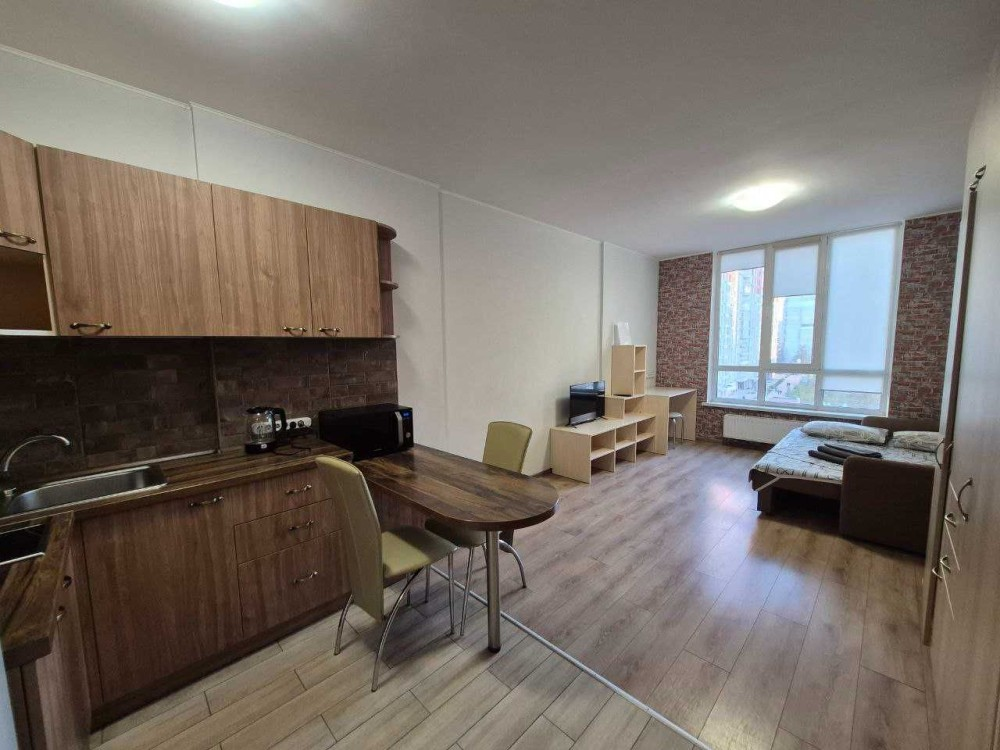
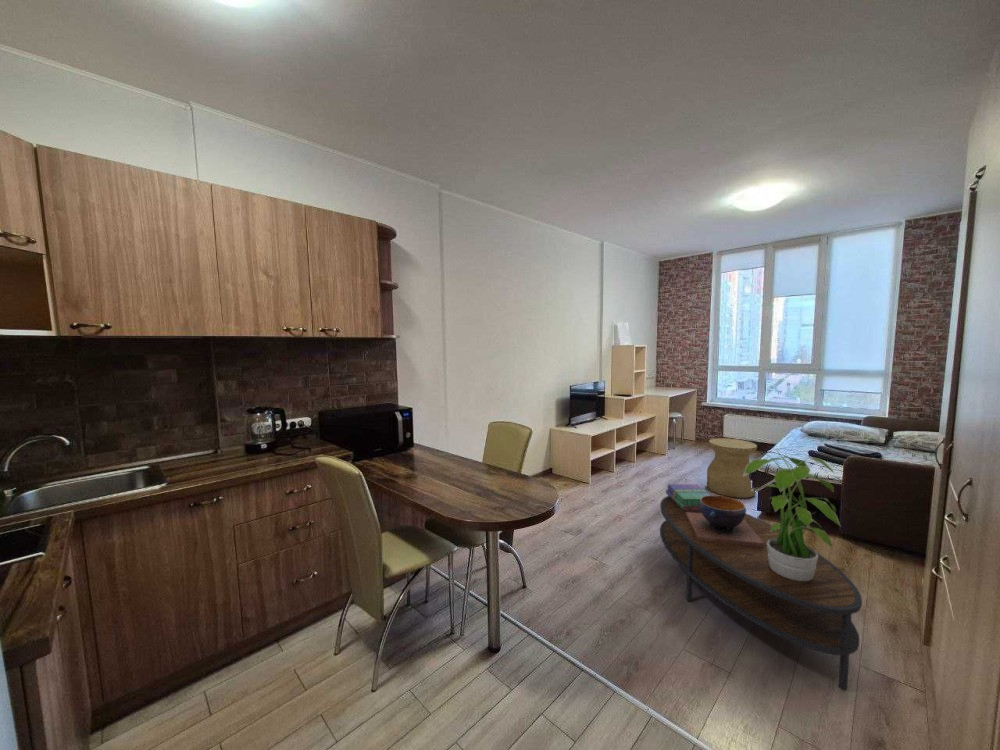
+ coffee table [659,495,863,691]
+ side table [706,437,758,499]
+ decorative bowl [686,494,764,547]
+ potted plant [743,449,842,581]
+ books [665,483,711,511]
